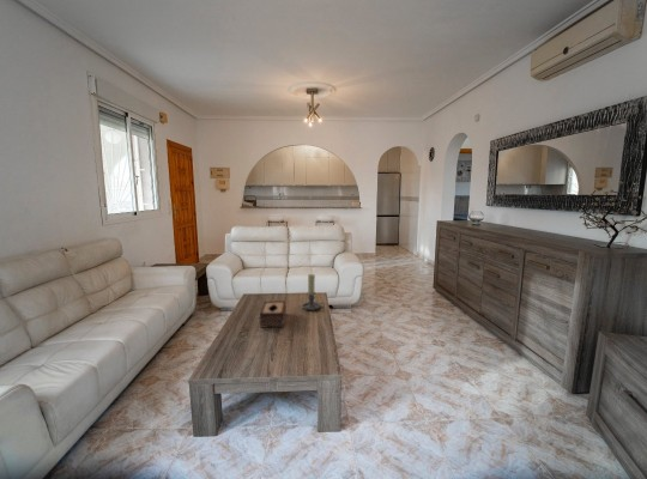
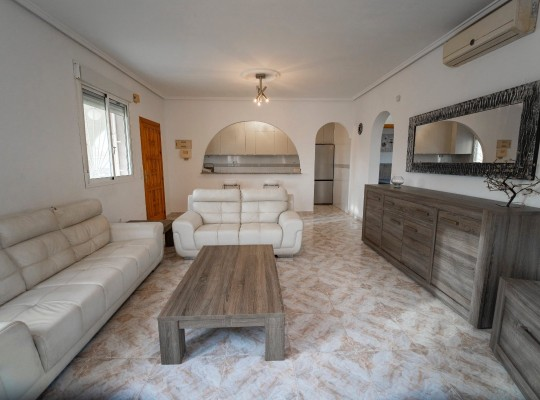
- tissue box [259,299,288,329]
- candle holder [301,273,326,311]
